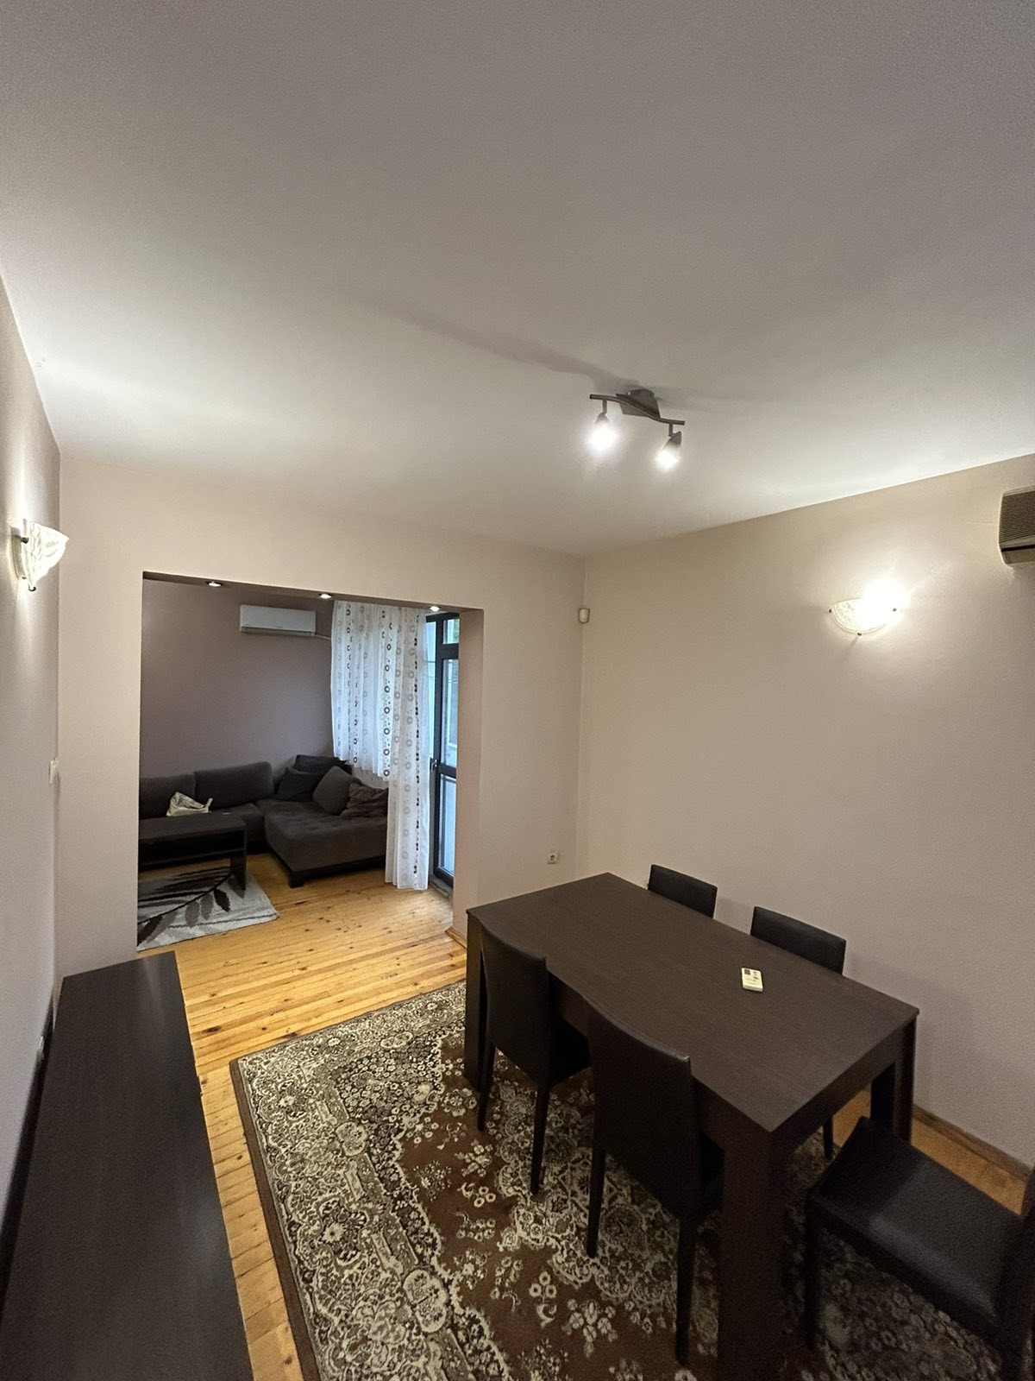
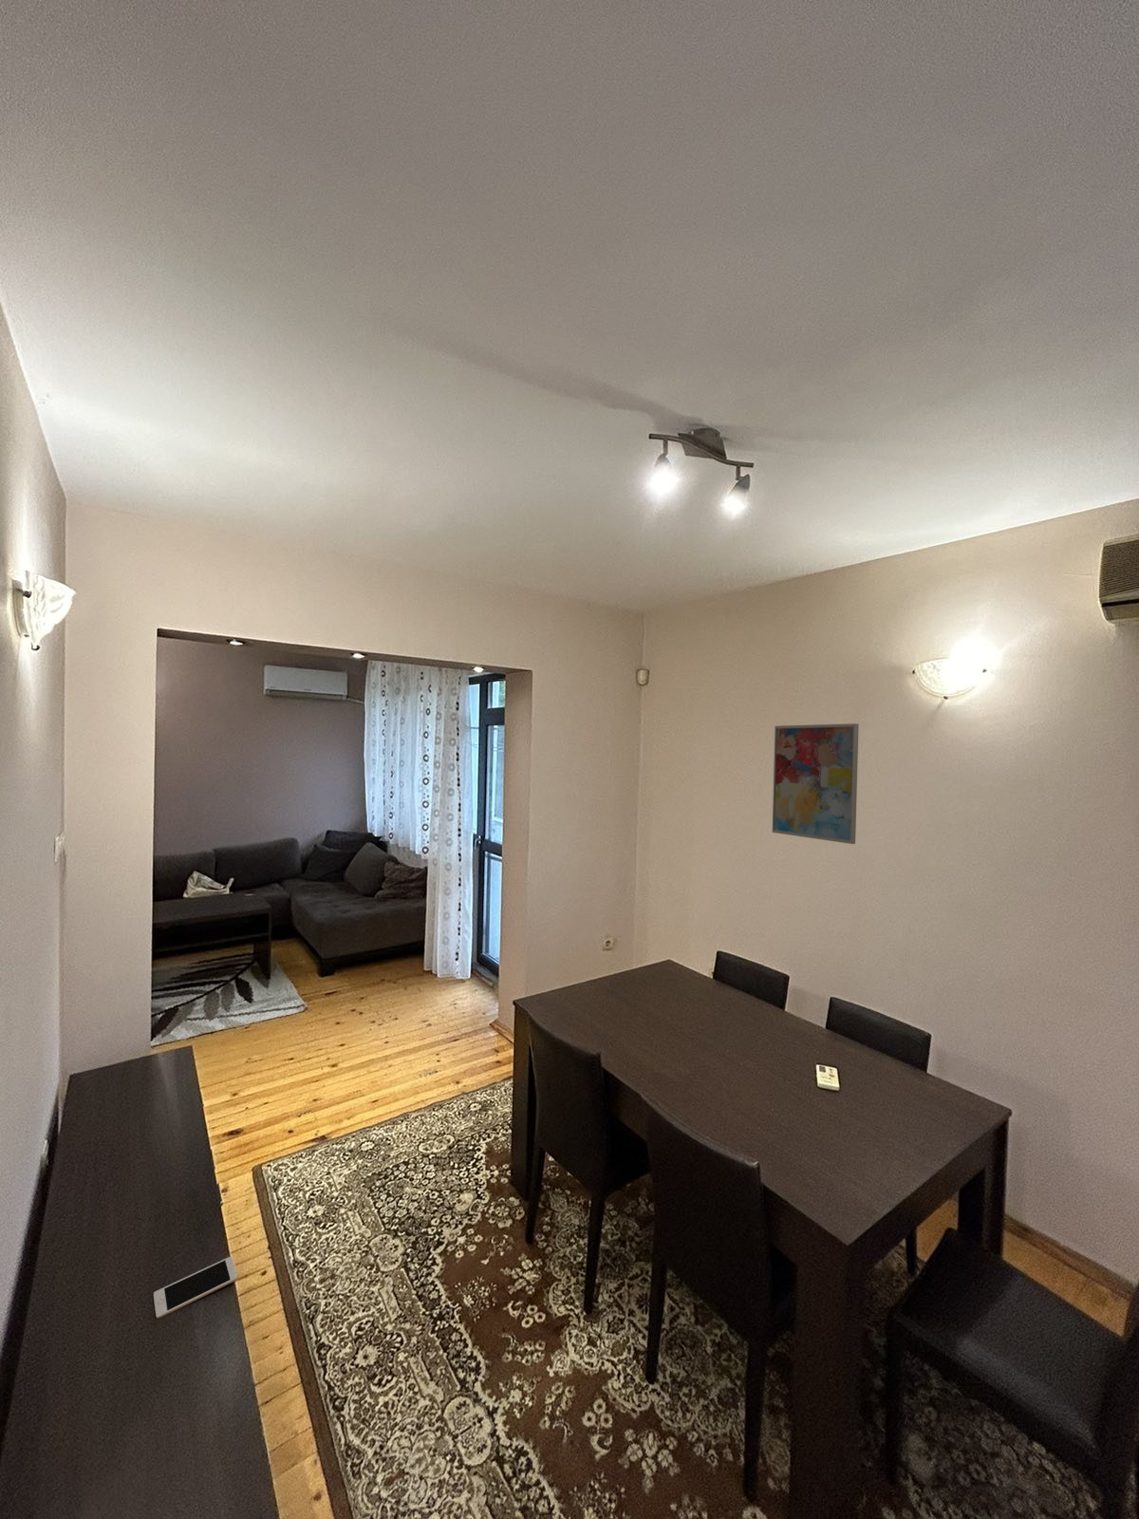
+ cell phone [153,1256,238,1319]
+ wall art [772,722,860,844]
